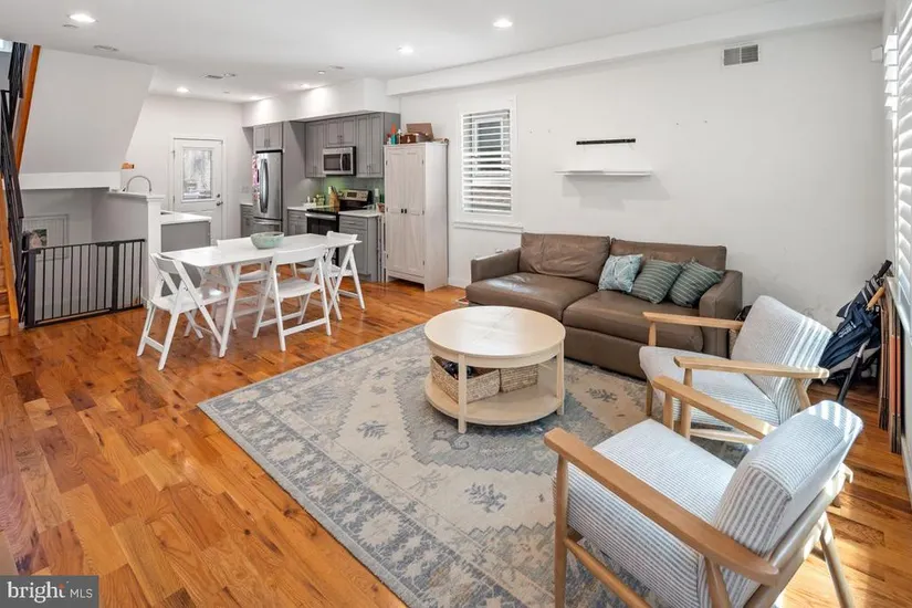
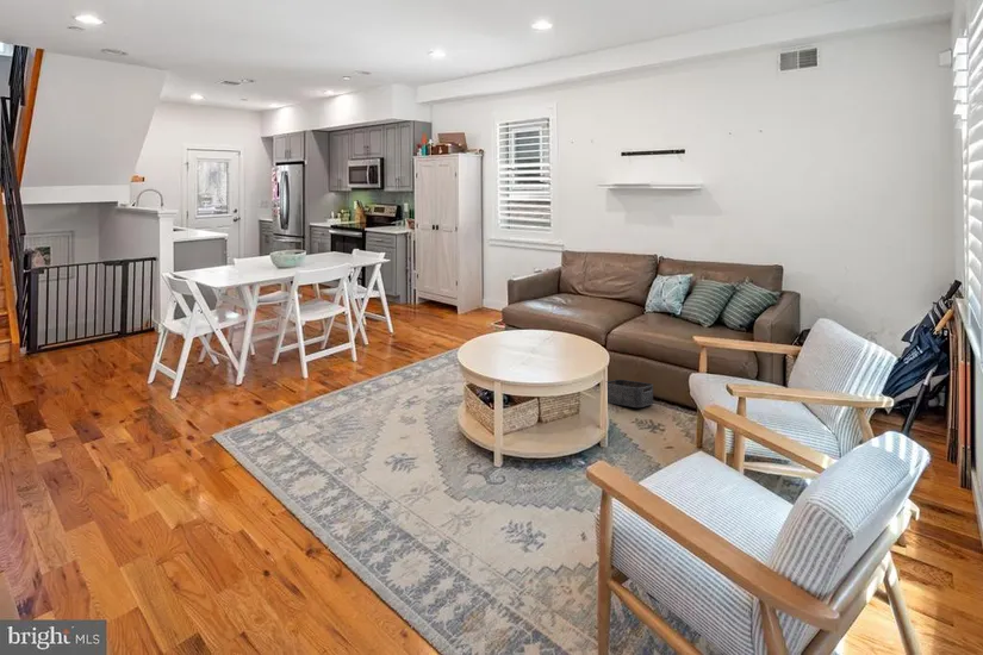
+ storage bin [606,379,654,408]
